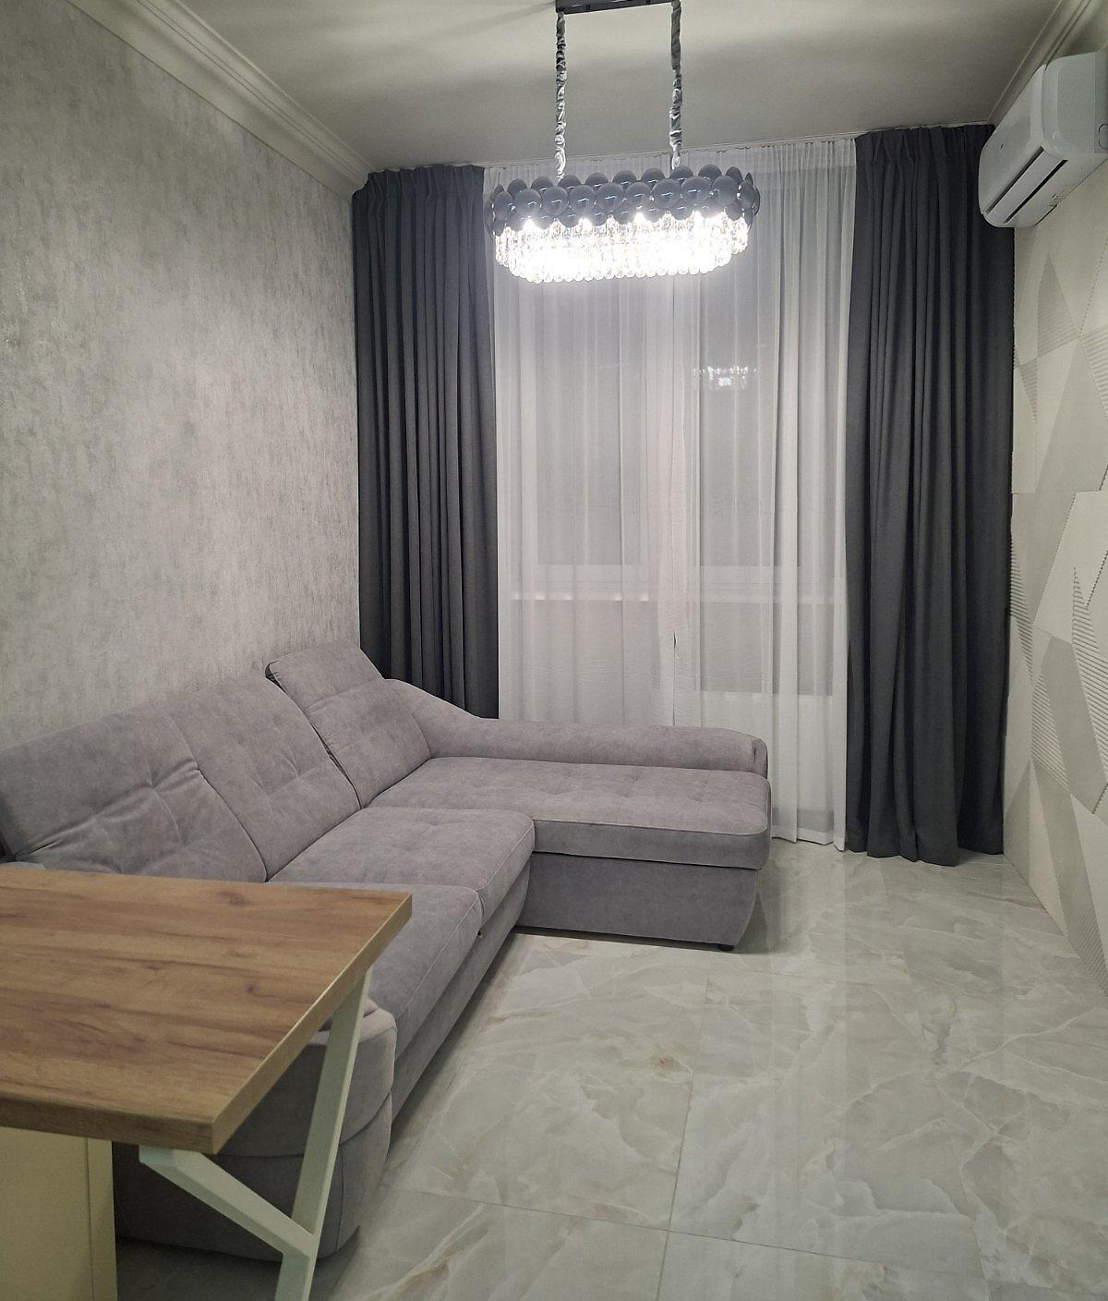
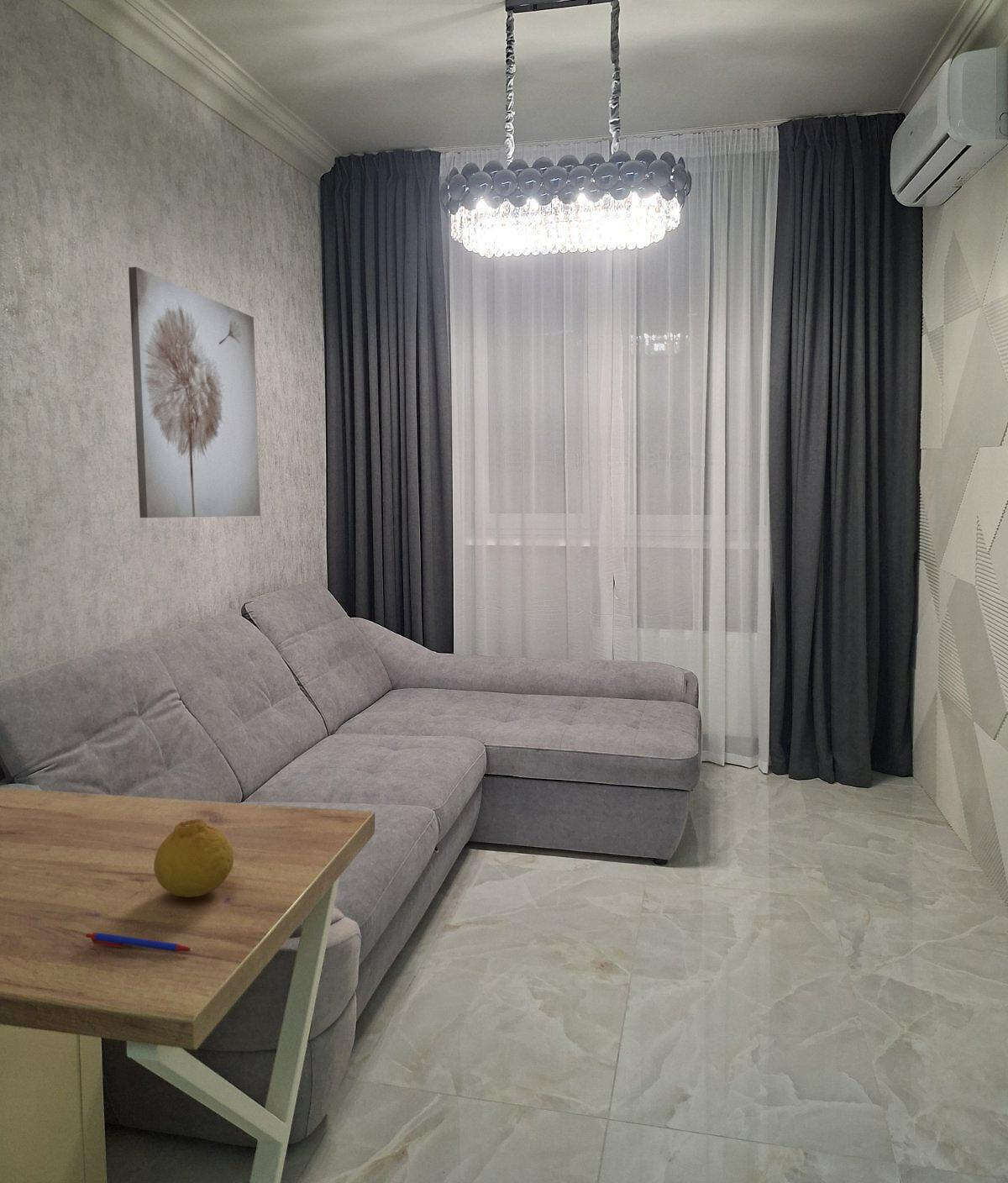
+ wall art [128,266,261,518]
+ pen [85,932,194,952]
+ fruit [153,818,234,898]
